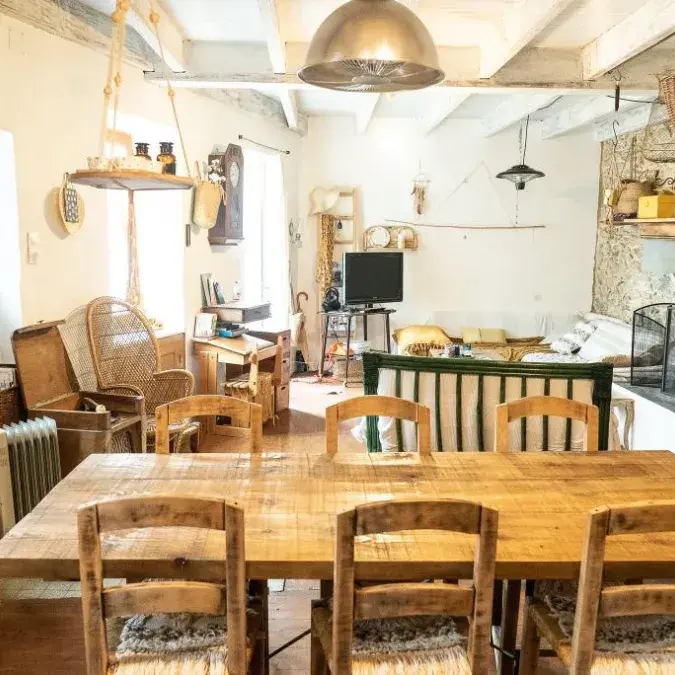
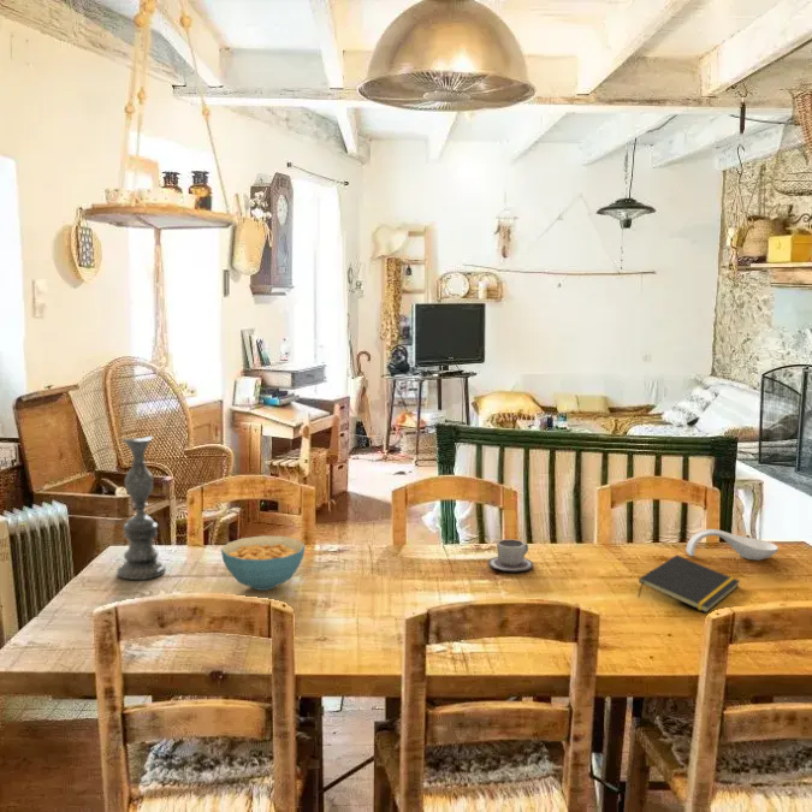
+ candlestick [115,435,166,581]
+ cup [487,538,534,573]
+ cereal bowl [220,534,306,592]
+ notepad [636,553,741,614]
+ spoon rest [684,528,780,561]
